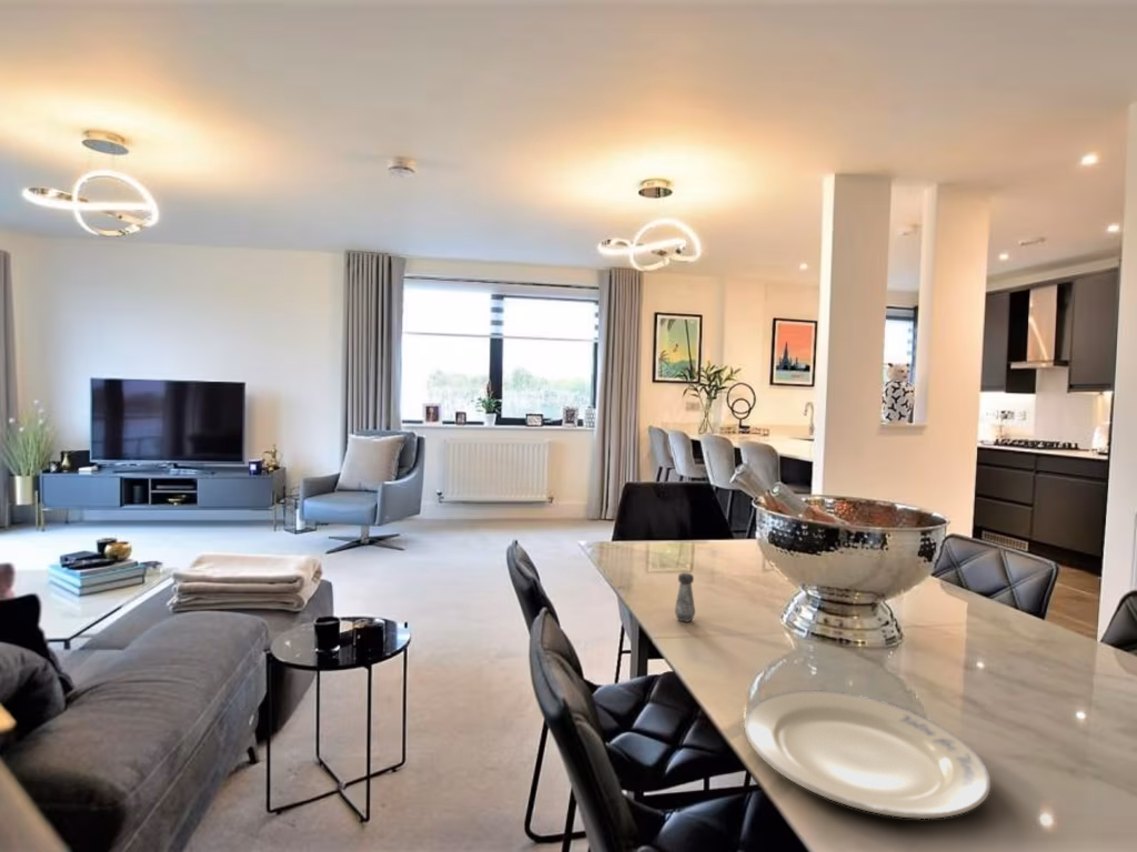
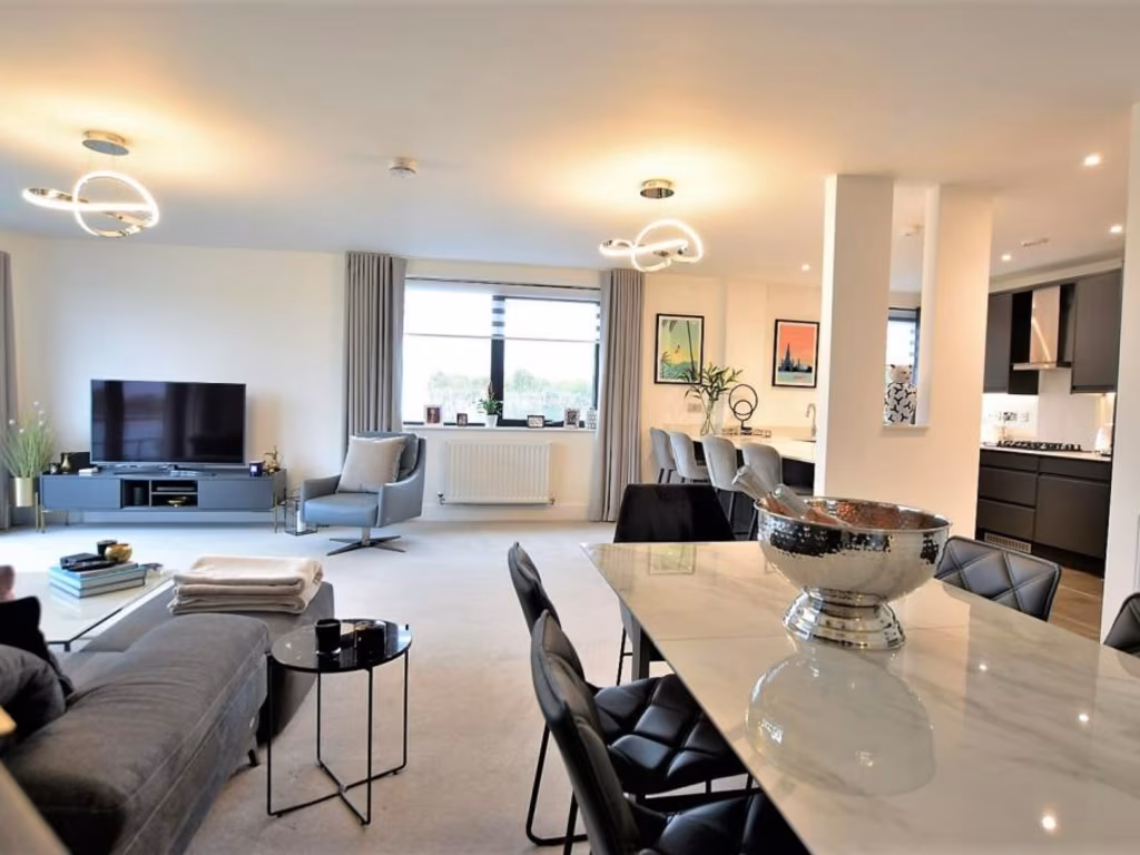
- salt shaker [674,571,696,622]
- chinaware [743,689,992,820]
